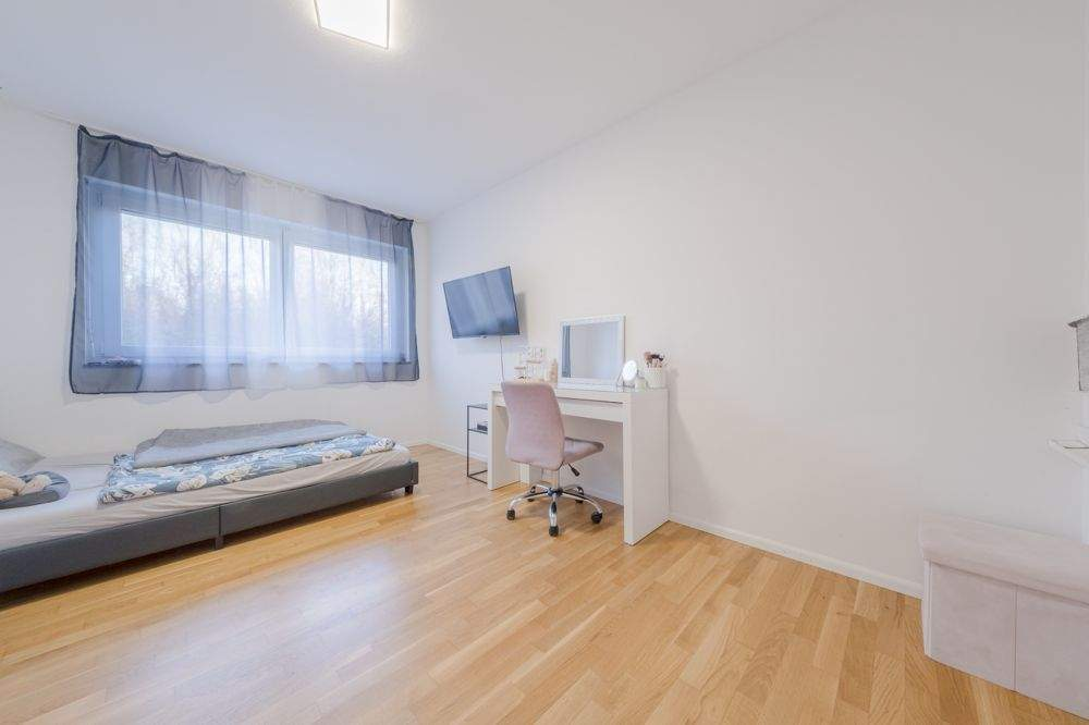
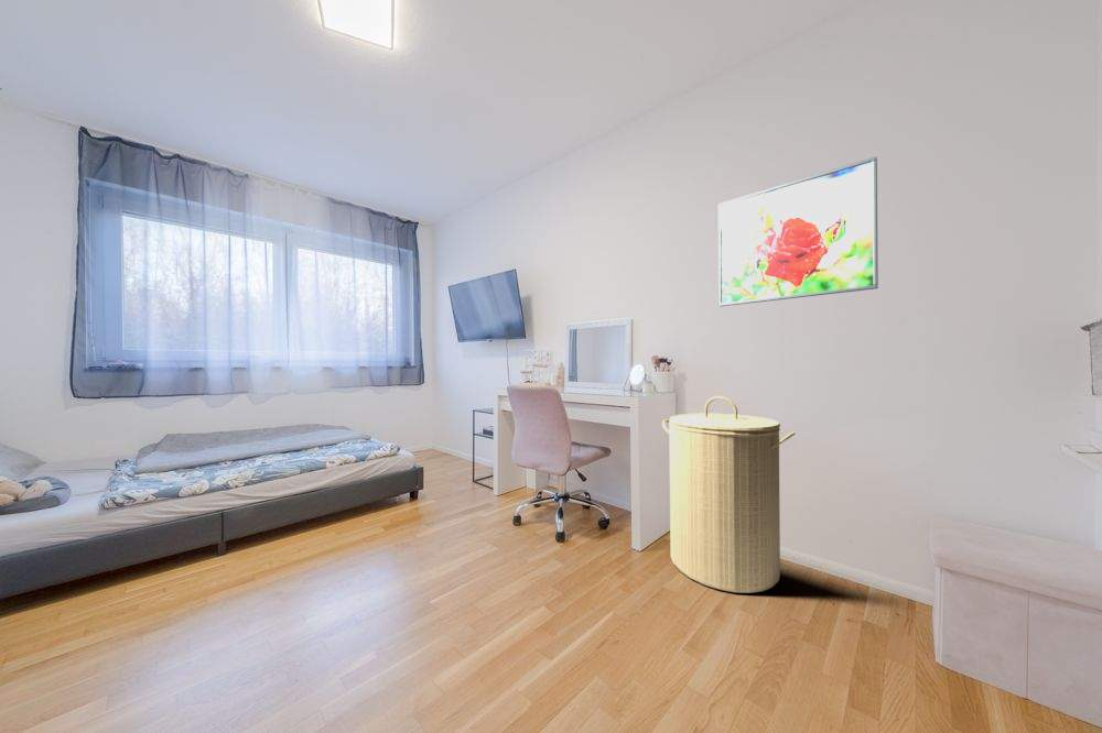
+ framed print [717,156,879,307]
+ laundry hamper [661,395,796,594]
